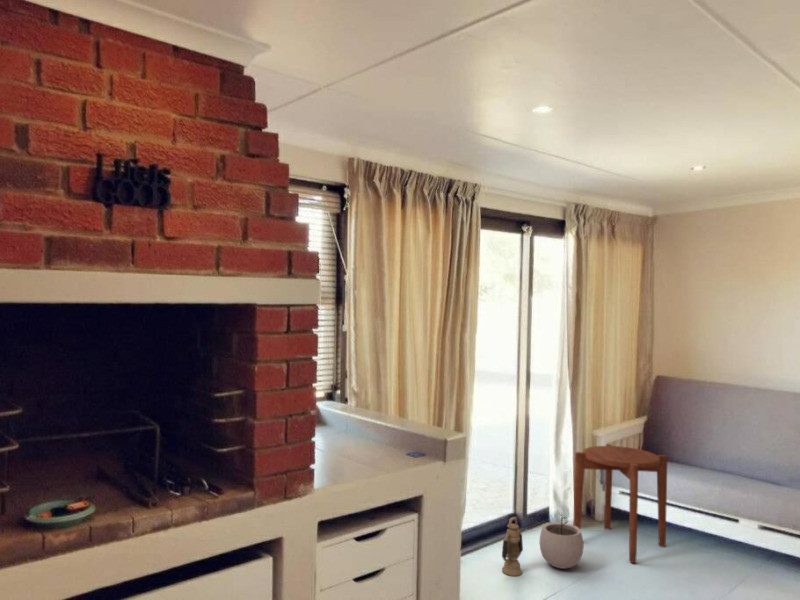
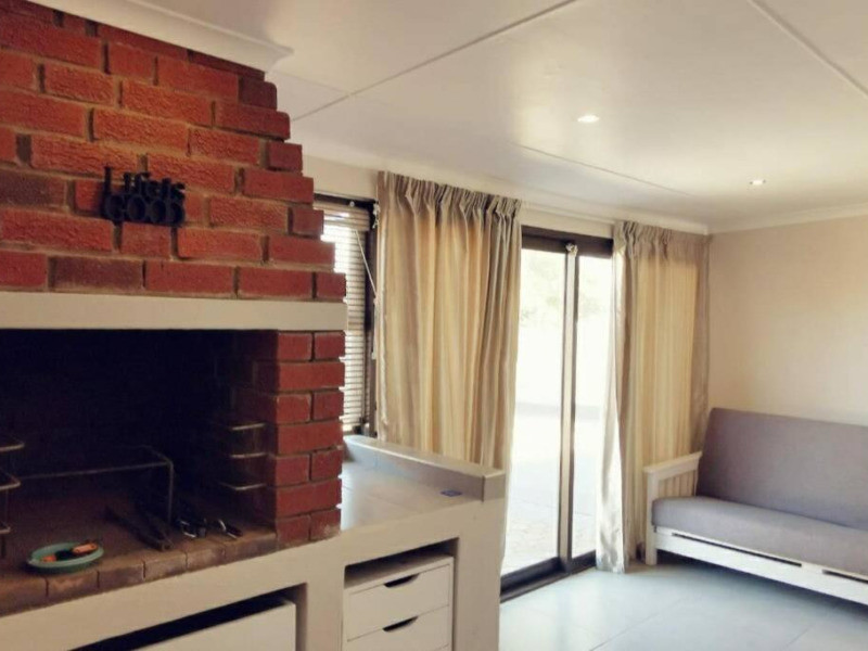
- lantern [501,516,524,577]
- side table [572,443,669,564]
- plant pot [539,511,585,570]
